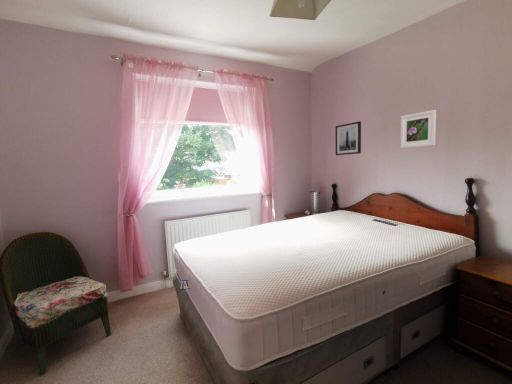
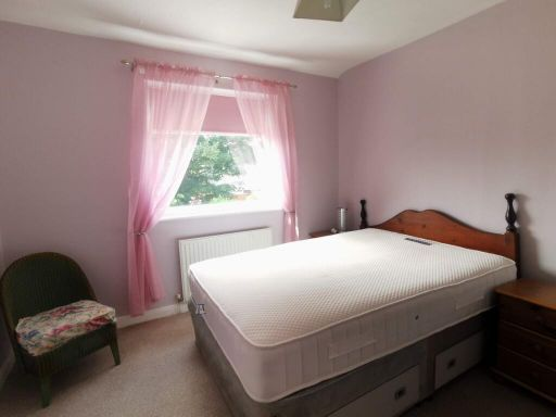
- wall art [334,120,362,156]
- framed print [400,109,437,149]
